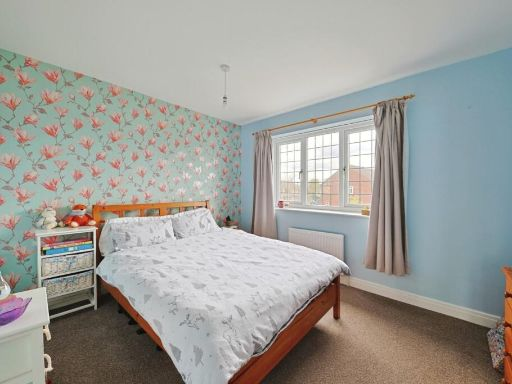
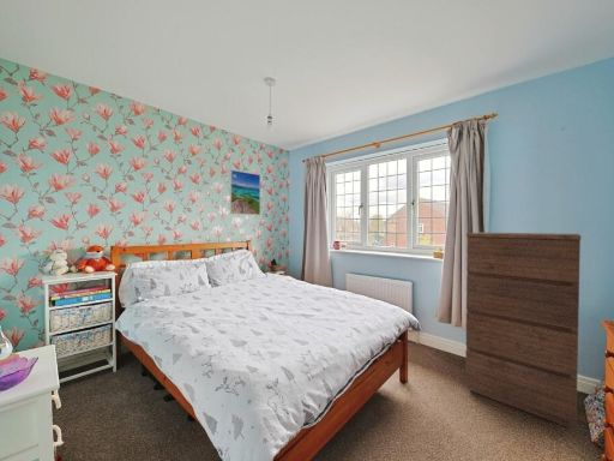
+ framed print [229,169,261,216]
+ dresser [464,232,582,429]
